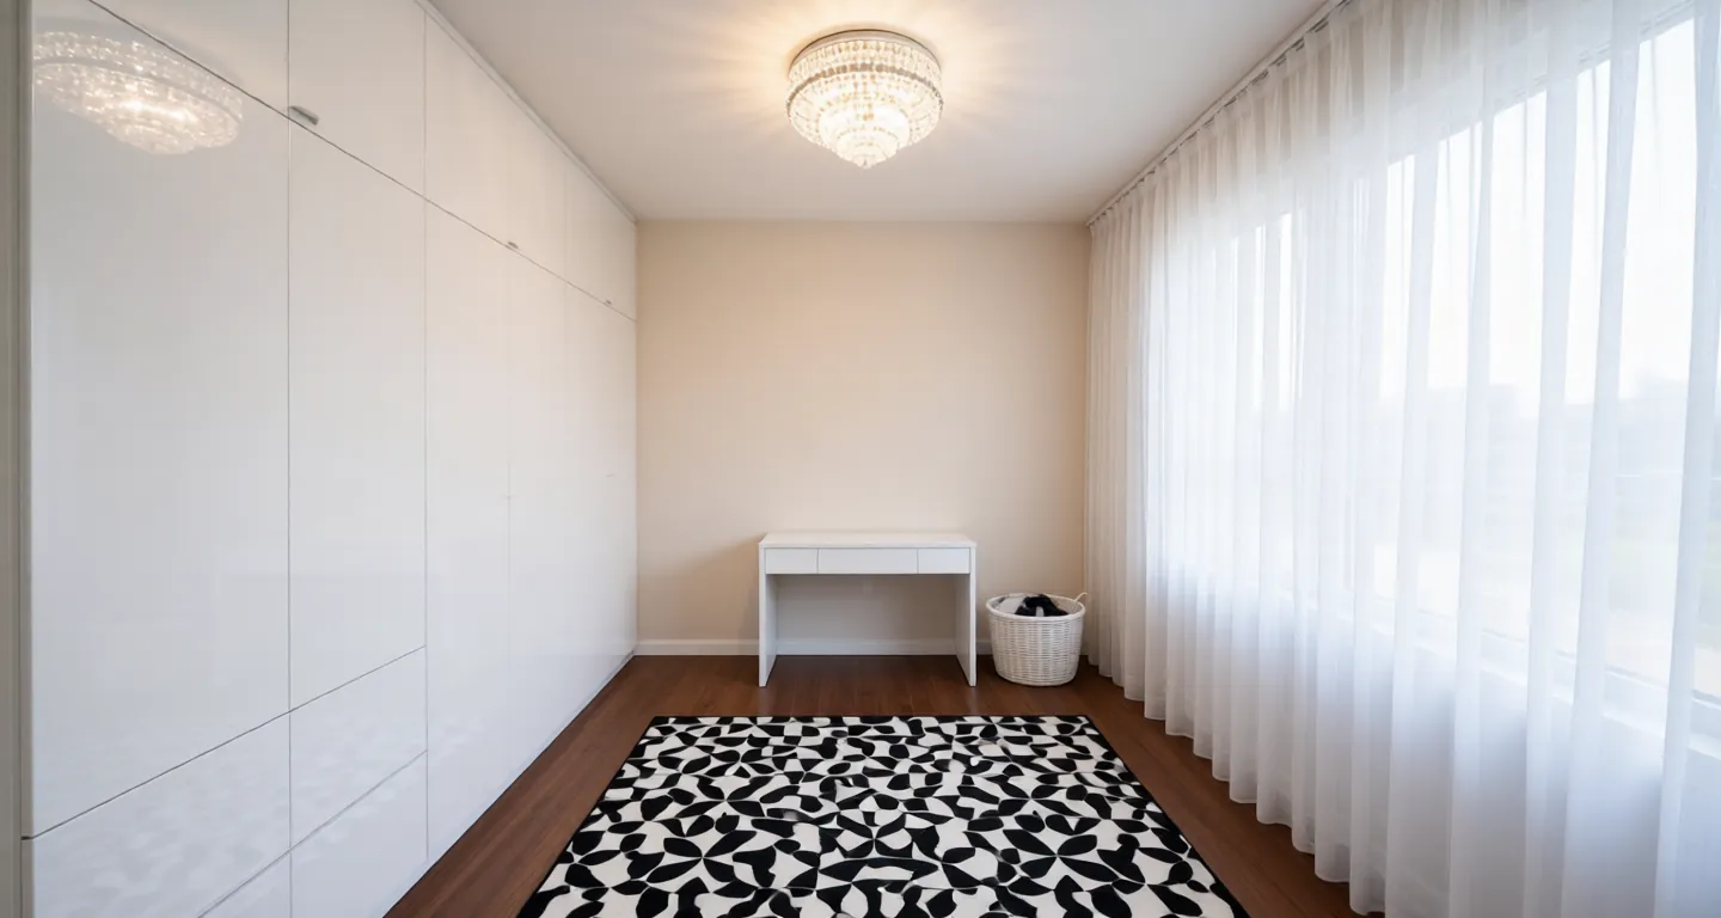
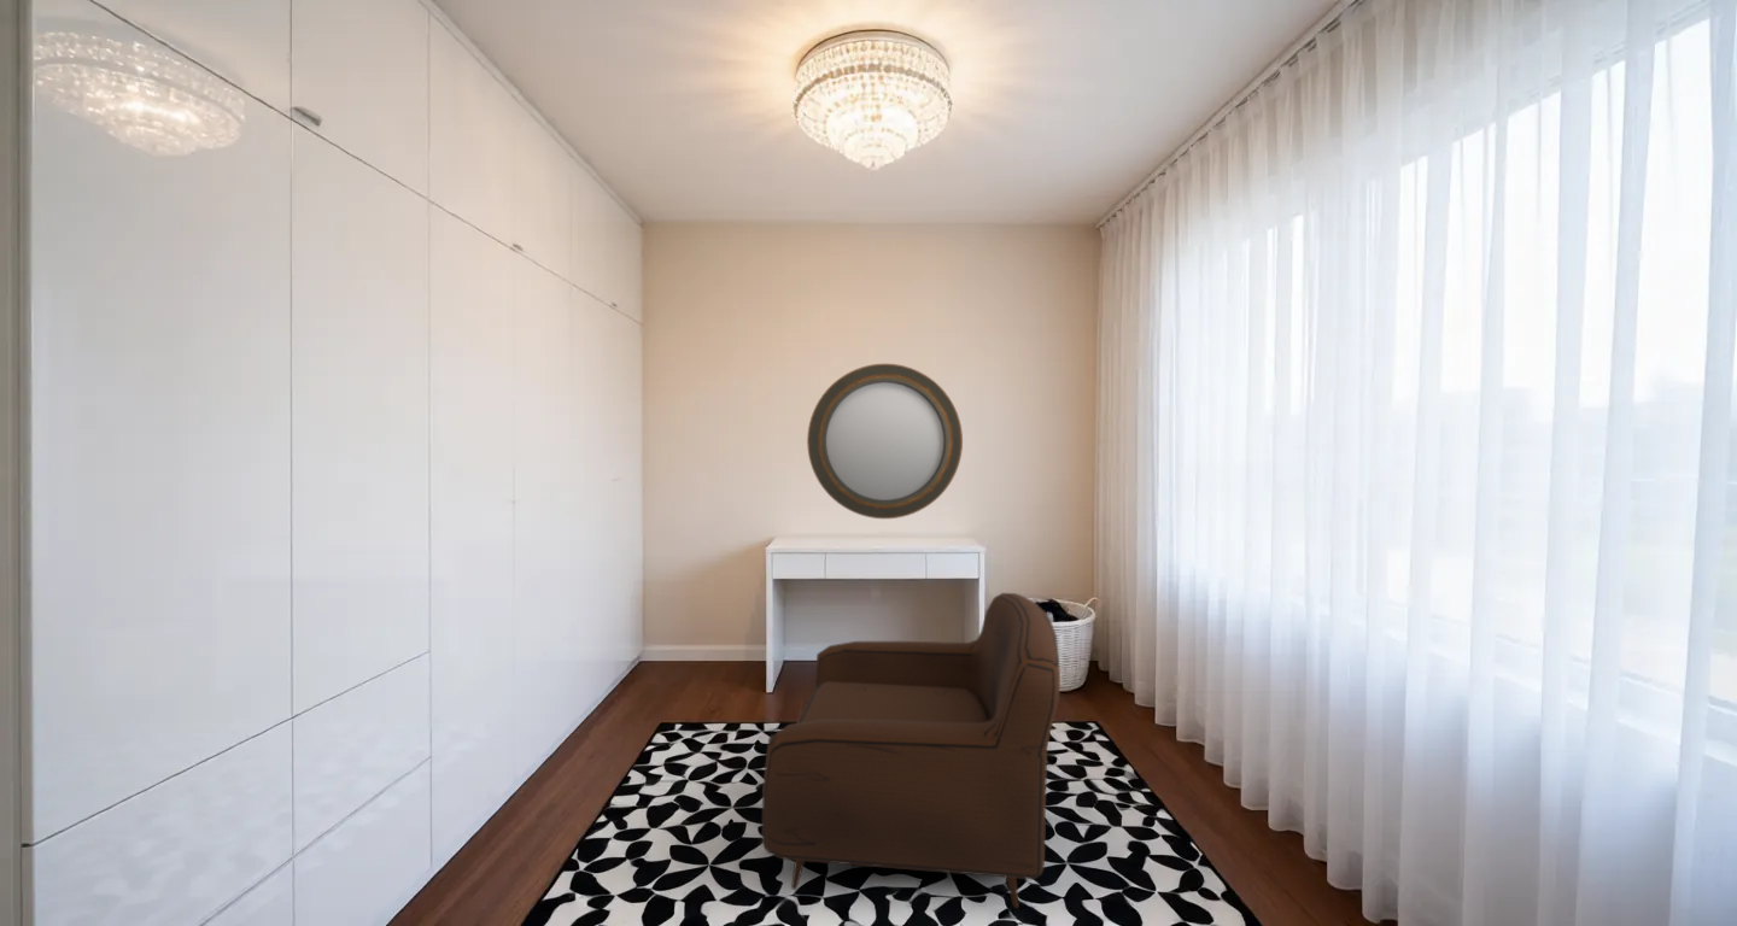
+ home mirror [806,363,964,520]
+ armchair [761,592,1062,909]
